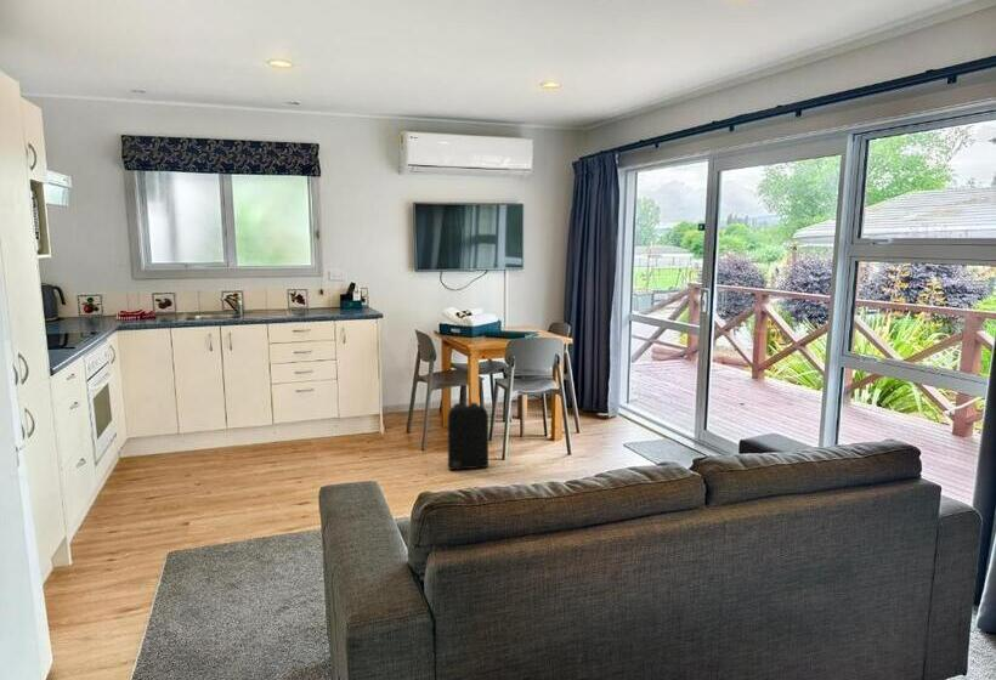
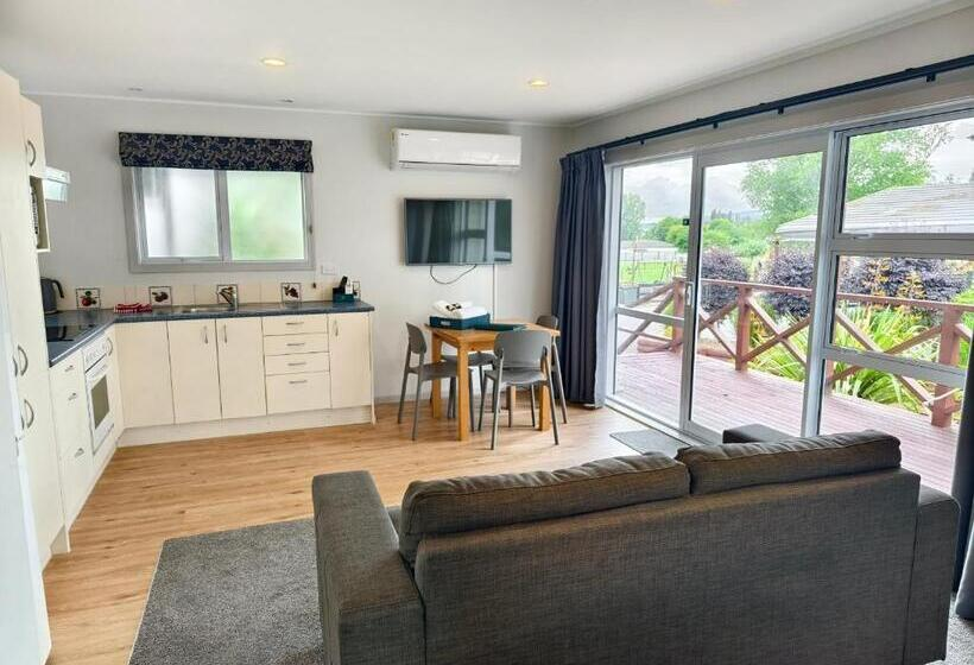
- backpack [447,398,489,471]
